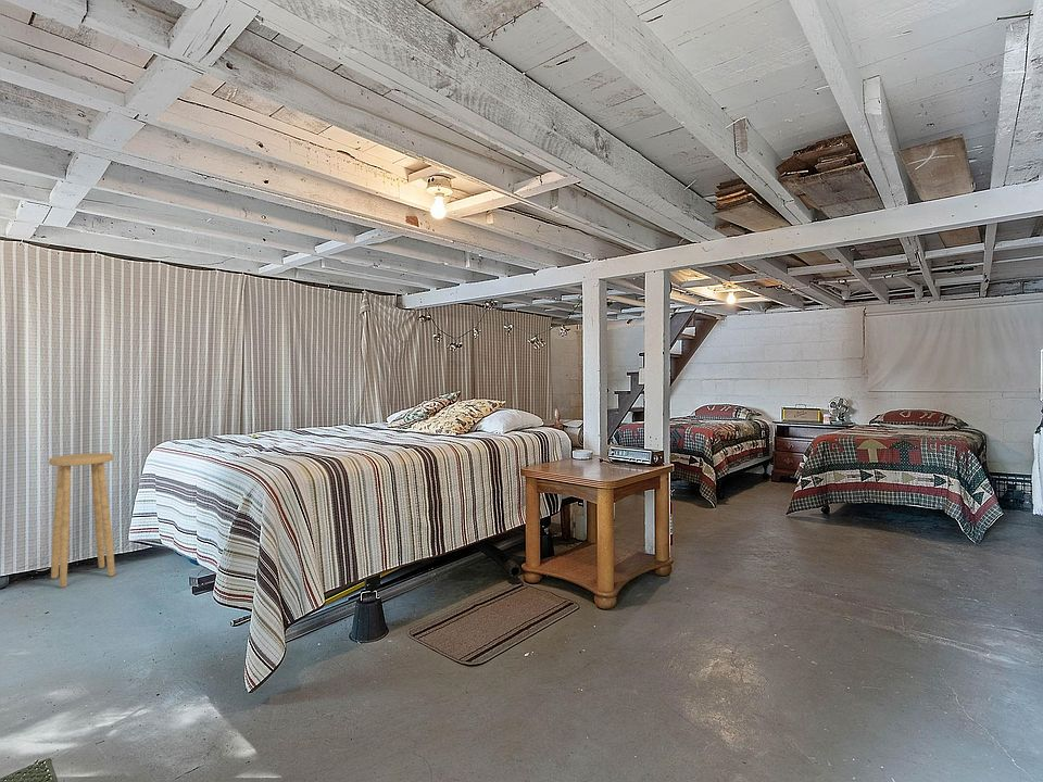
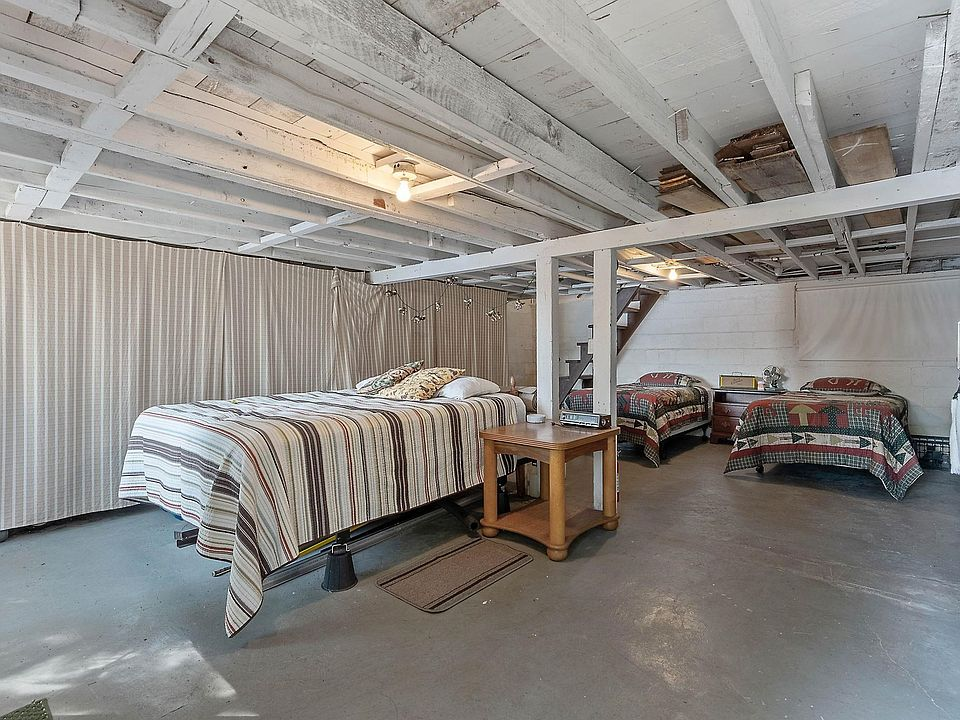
- stool [48,452,116,589]
